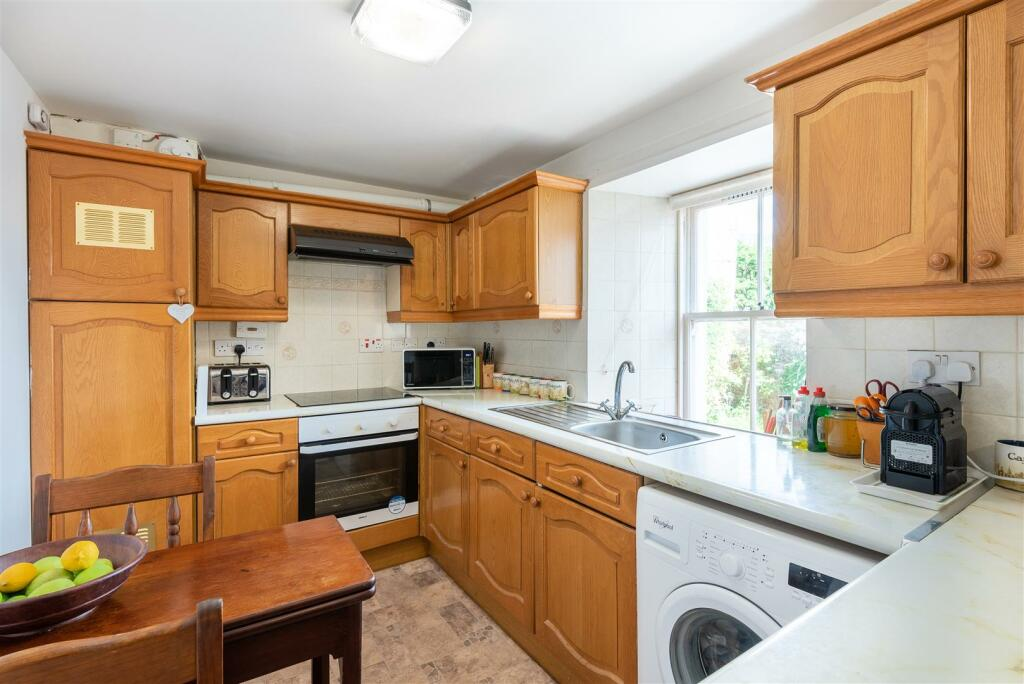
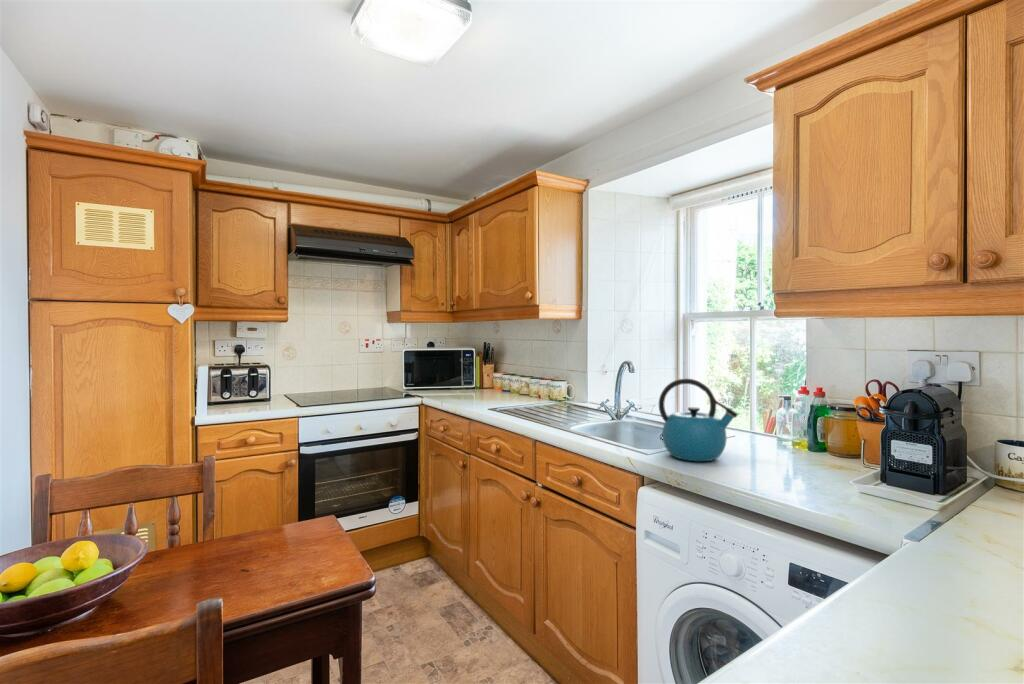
+ kettle [658,377,739,462]
